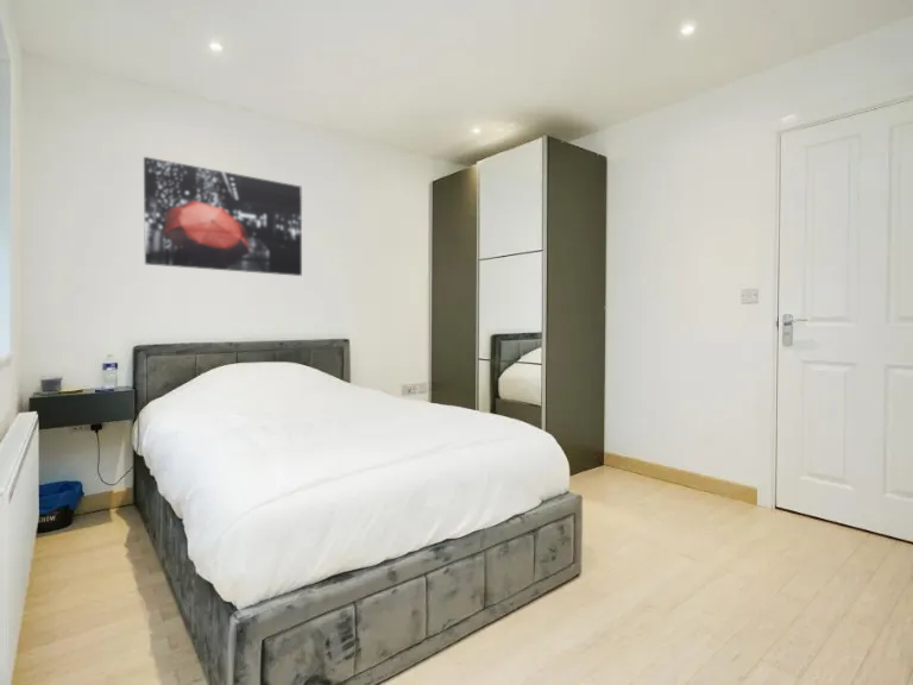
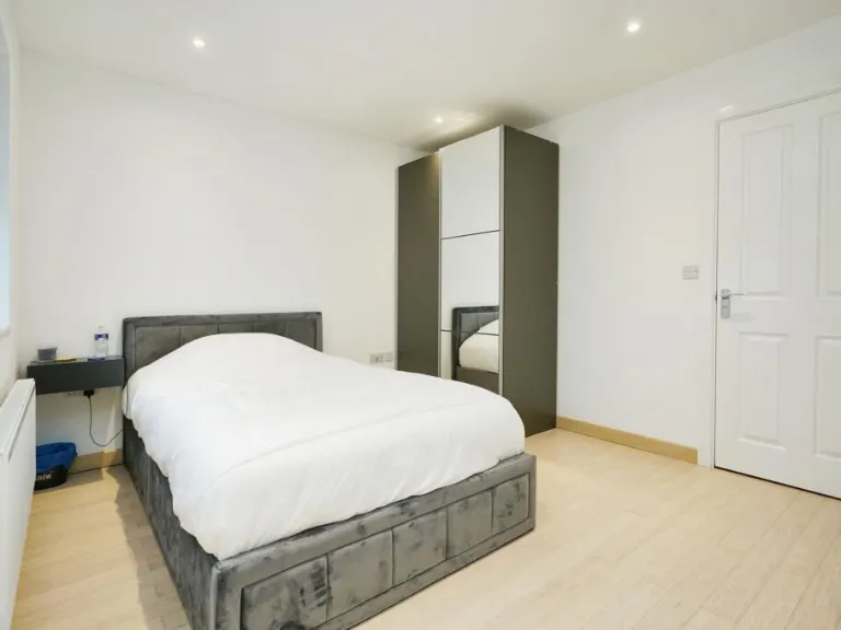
- wall art [143,156,303,277]
